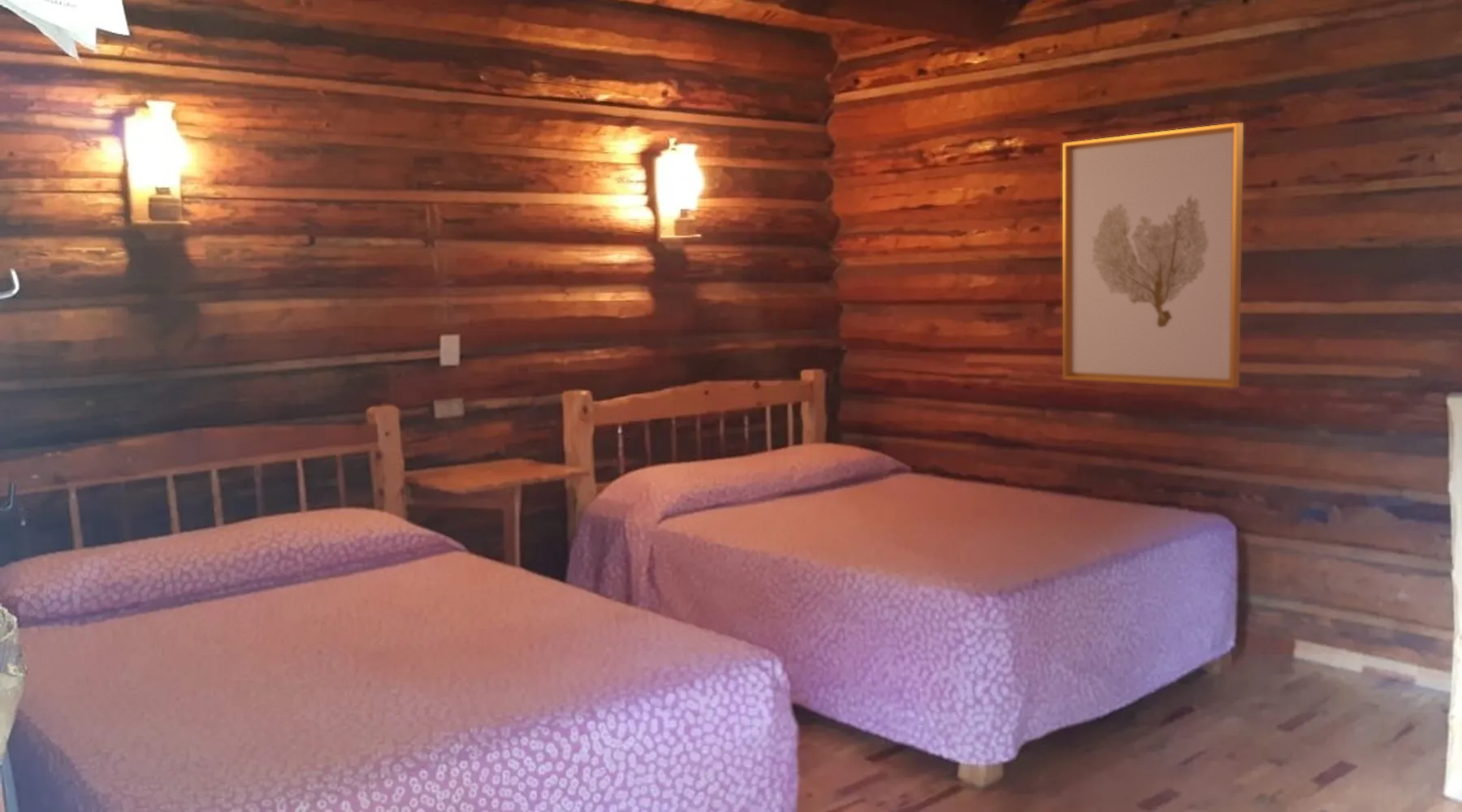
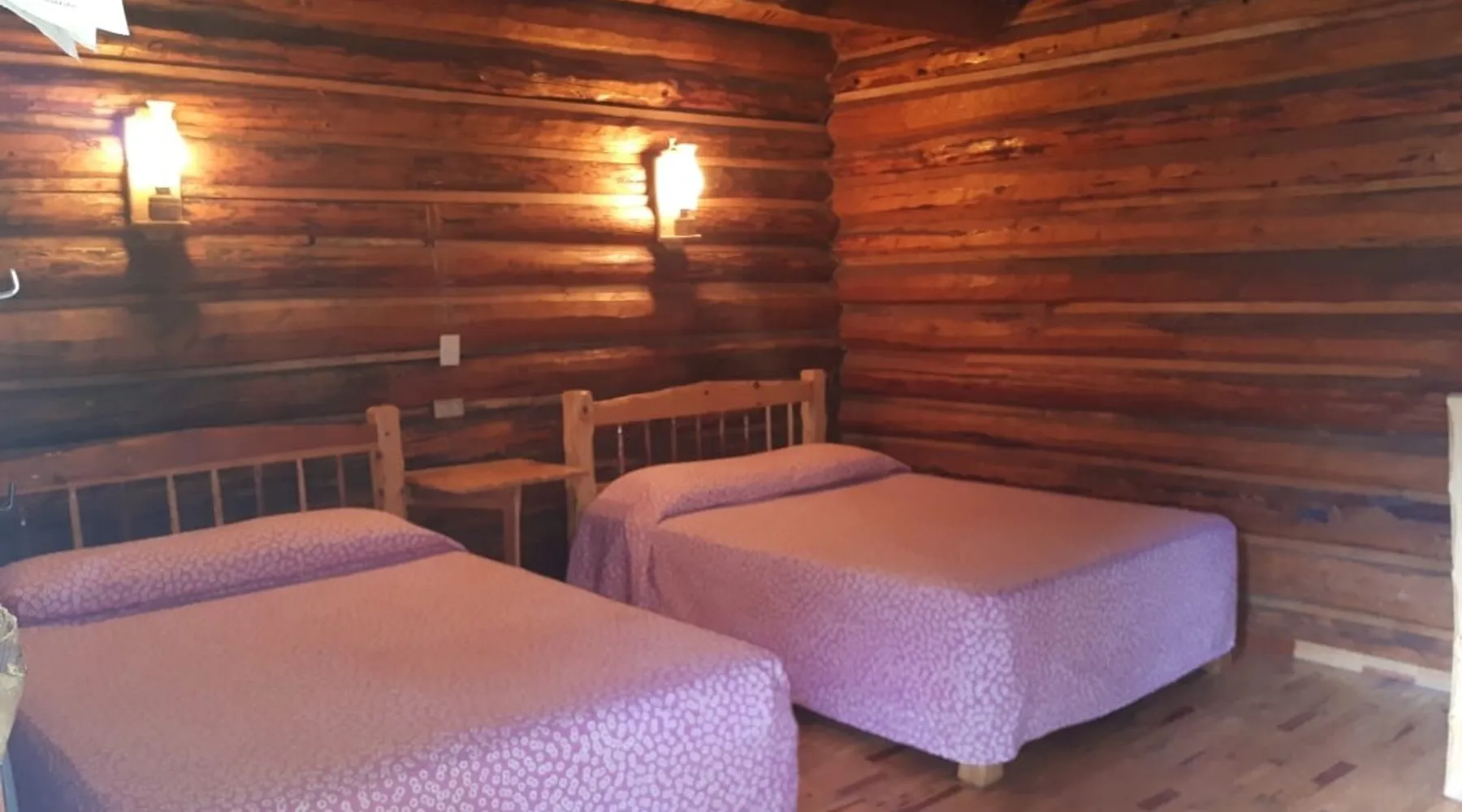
- wall art [1062,122,1244,389]
